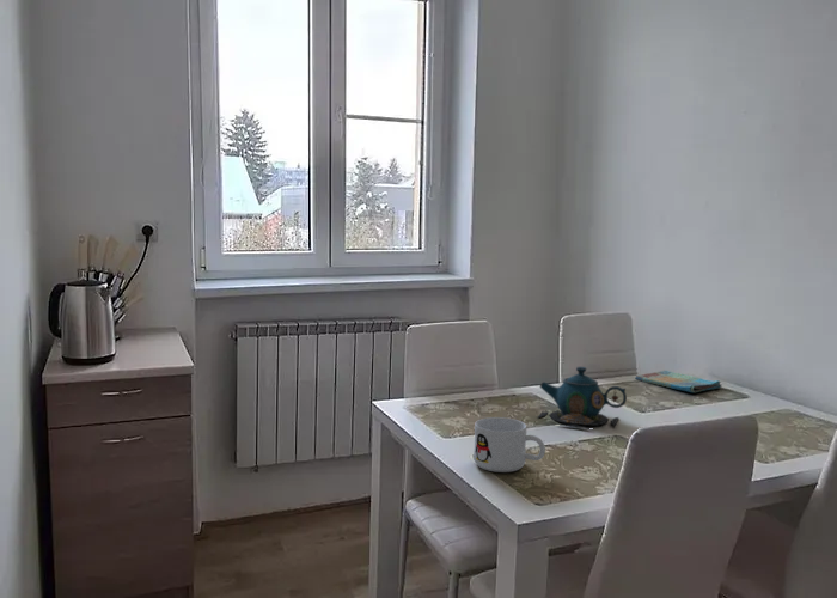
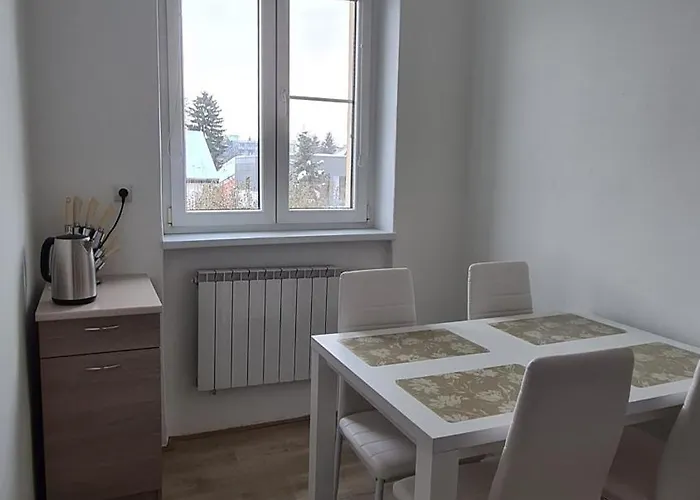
- teapot [536,366,628,429]
- mug [472,416,546,474]
- dish towel [634,370,723,393]
